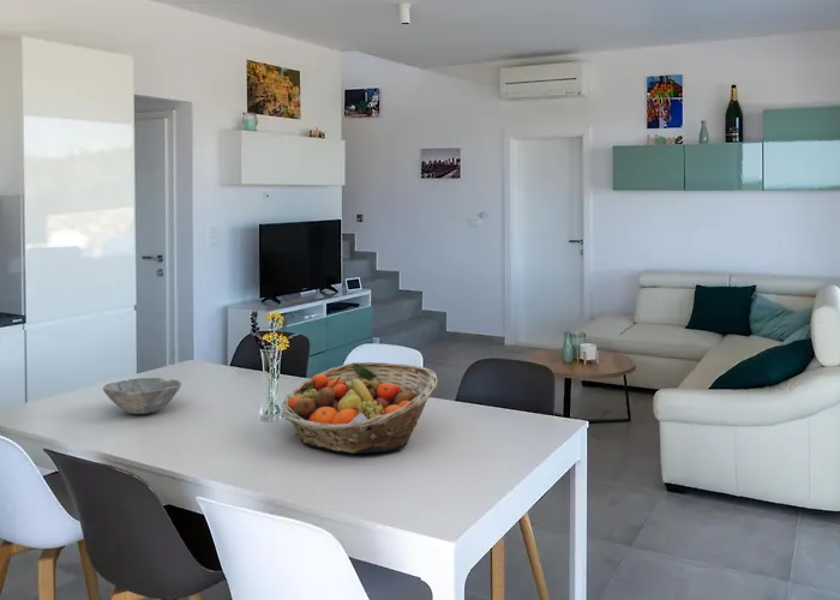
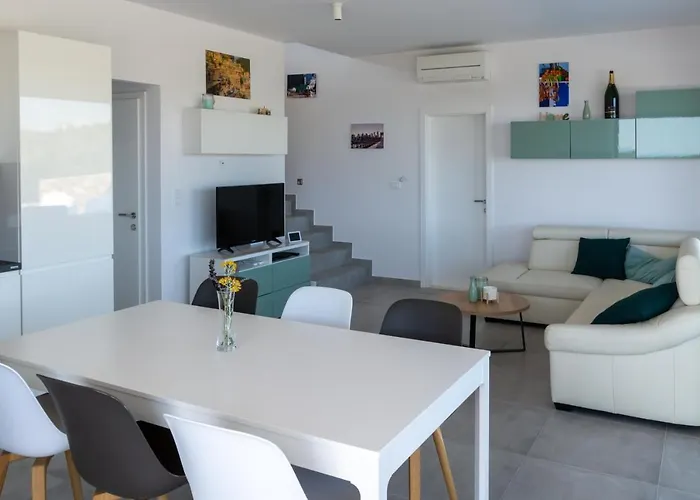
- bowl [102,377,182,415]
- fruit basket [281,361,438,455]
